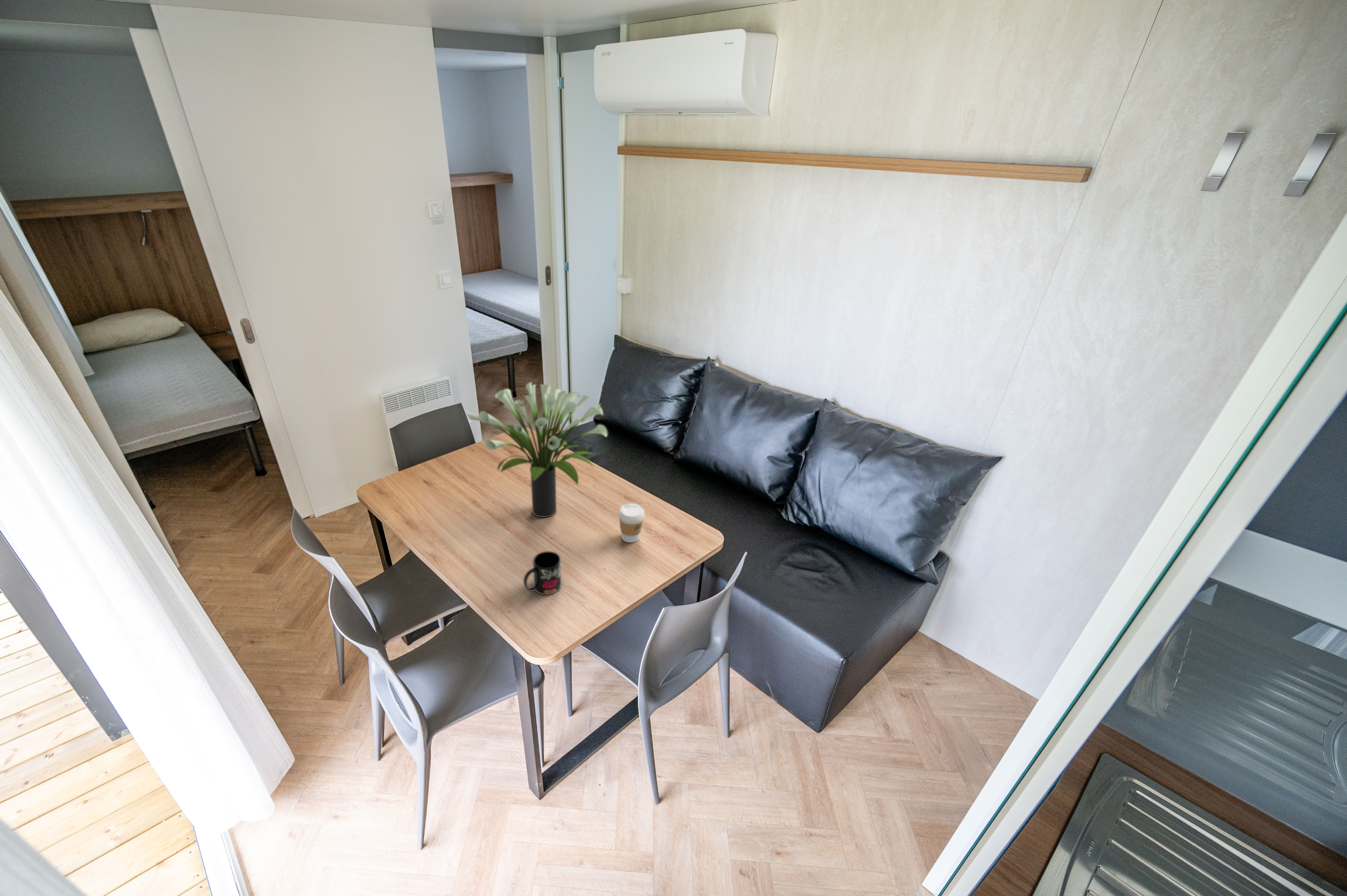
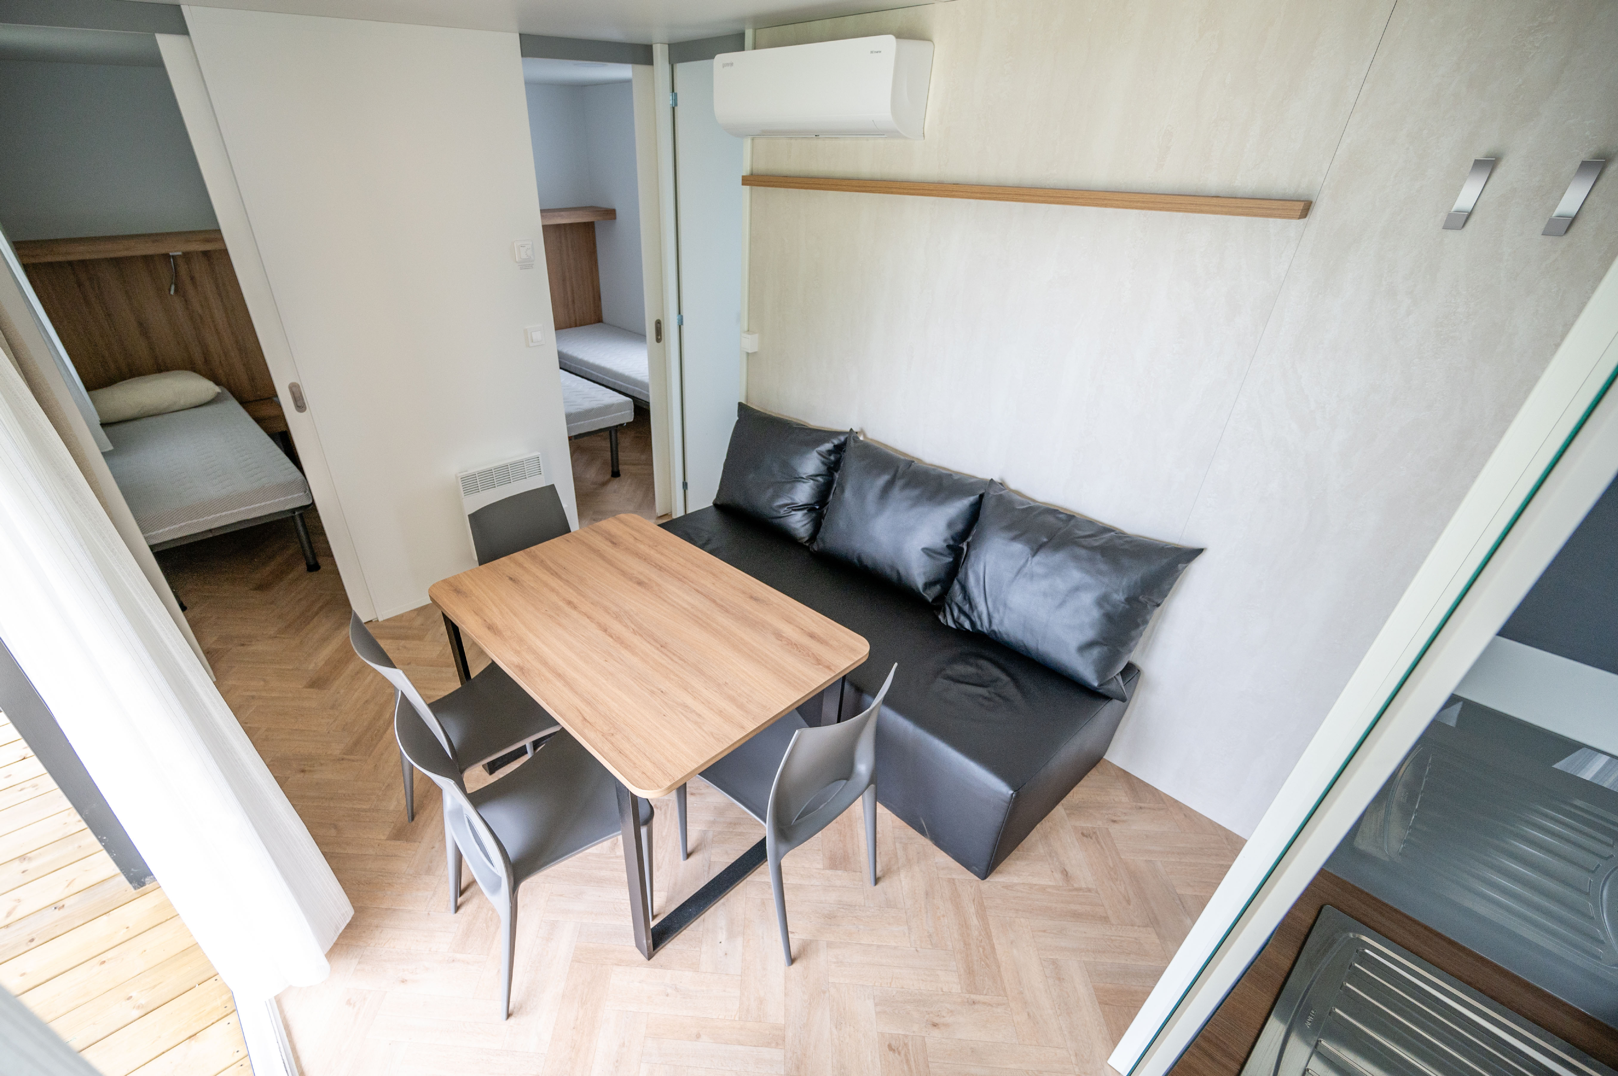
- potted plant [467,381,608,518]
- coffee cup [618,503,645,543]
- mug [523,551,562,595]
